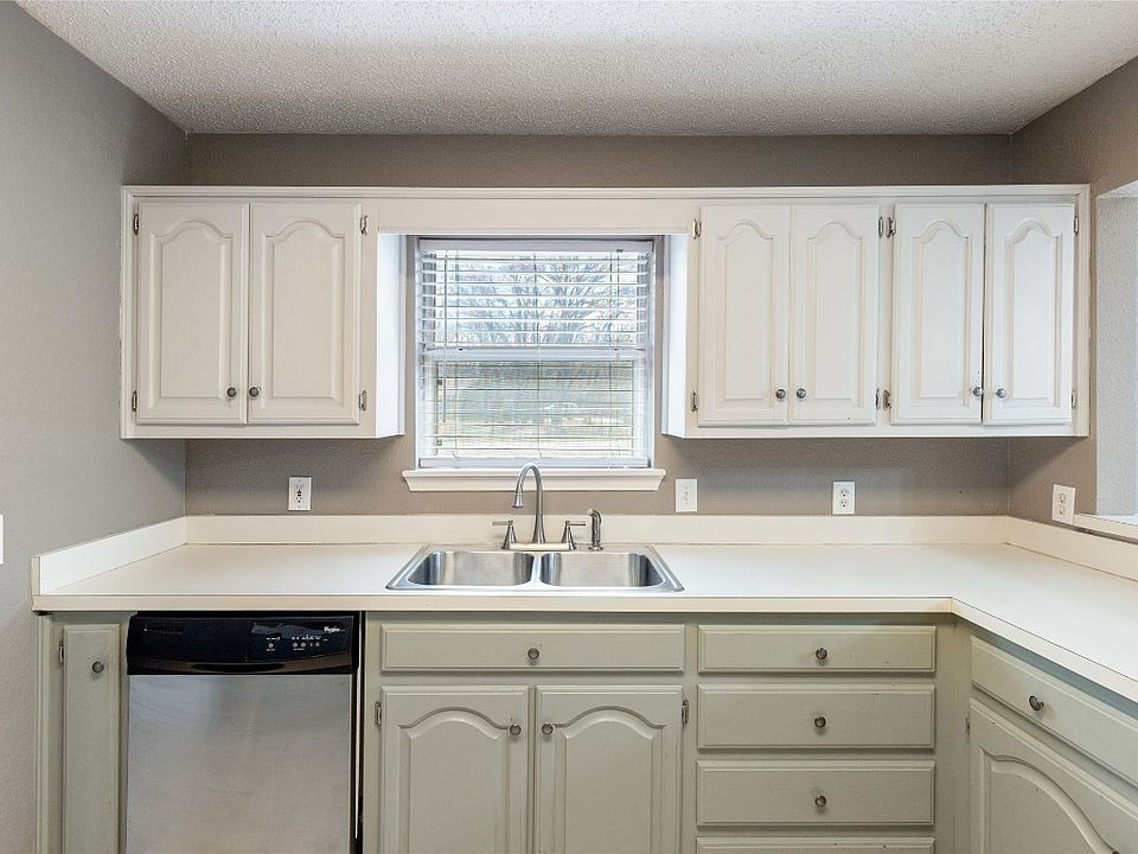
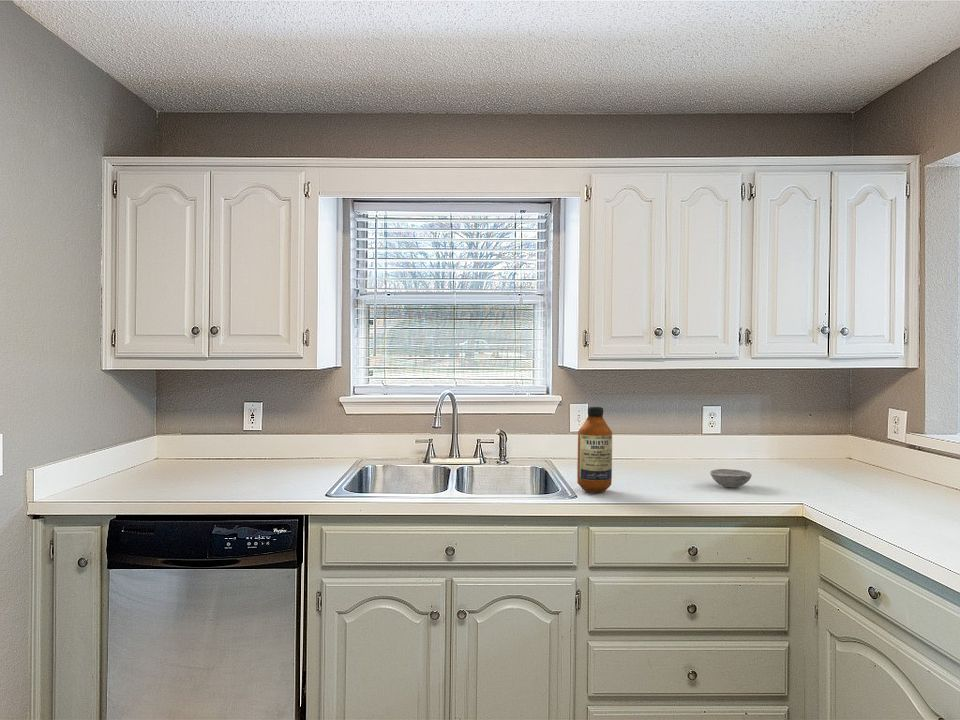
+ bottle [576,406,613,493]
+ bowl [709,468,753,488]
